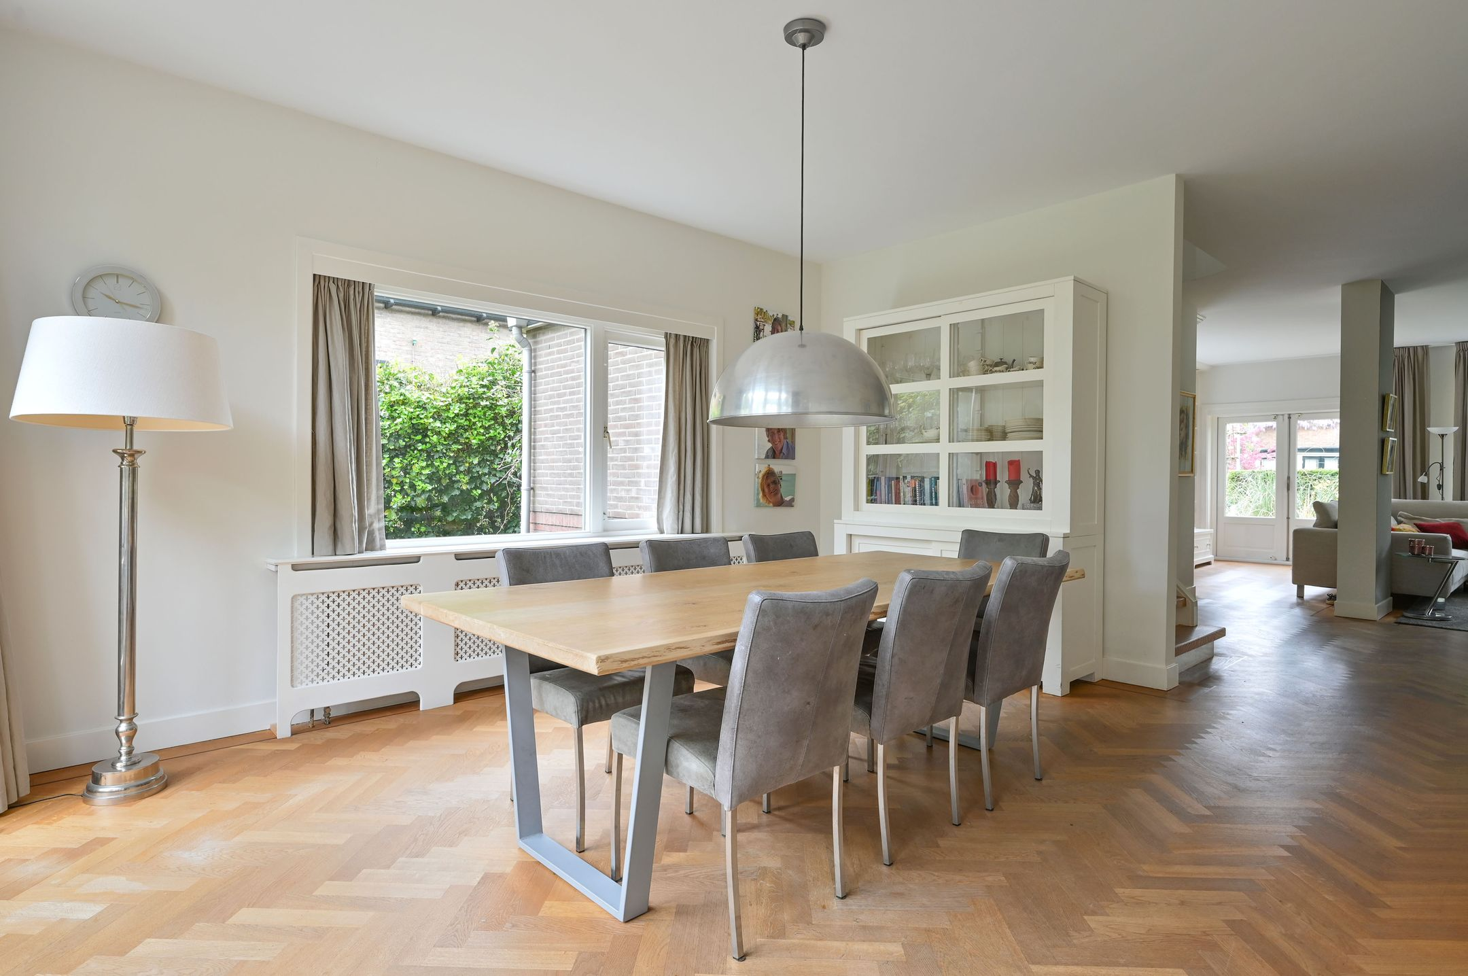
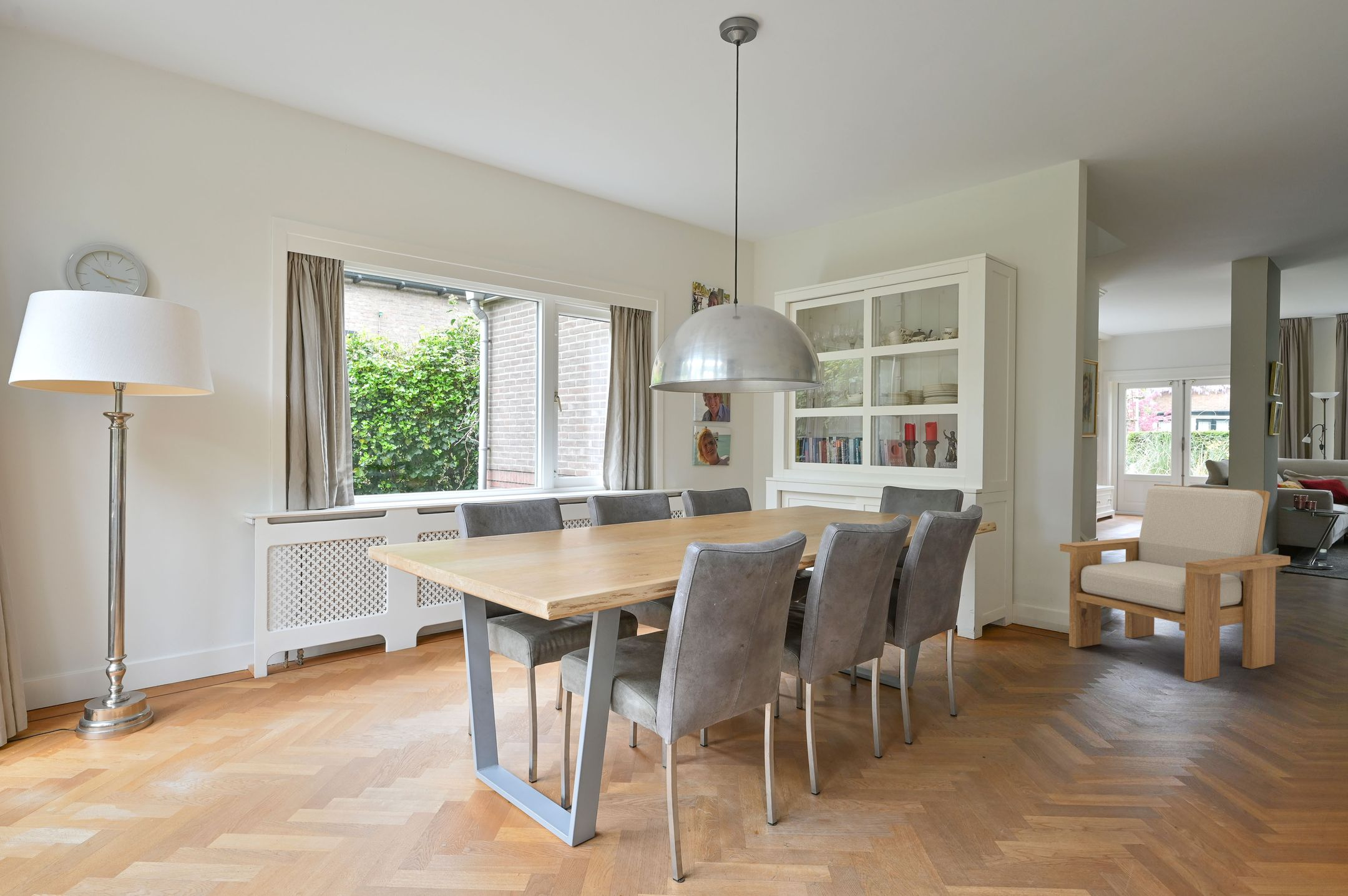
+ armchair [1060,484,1291,683]
